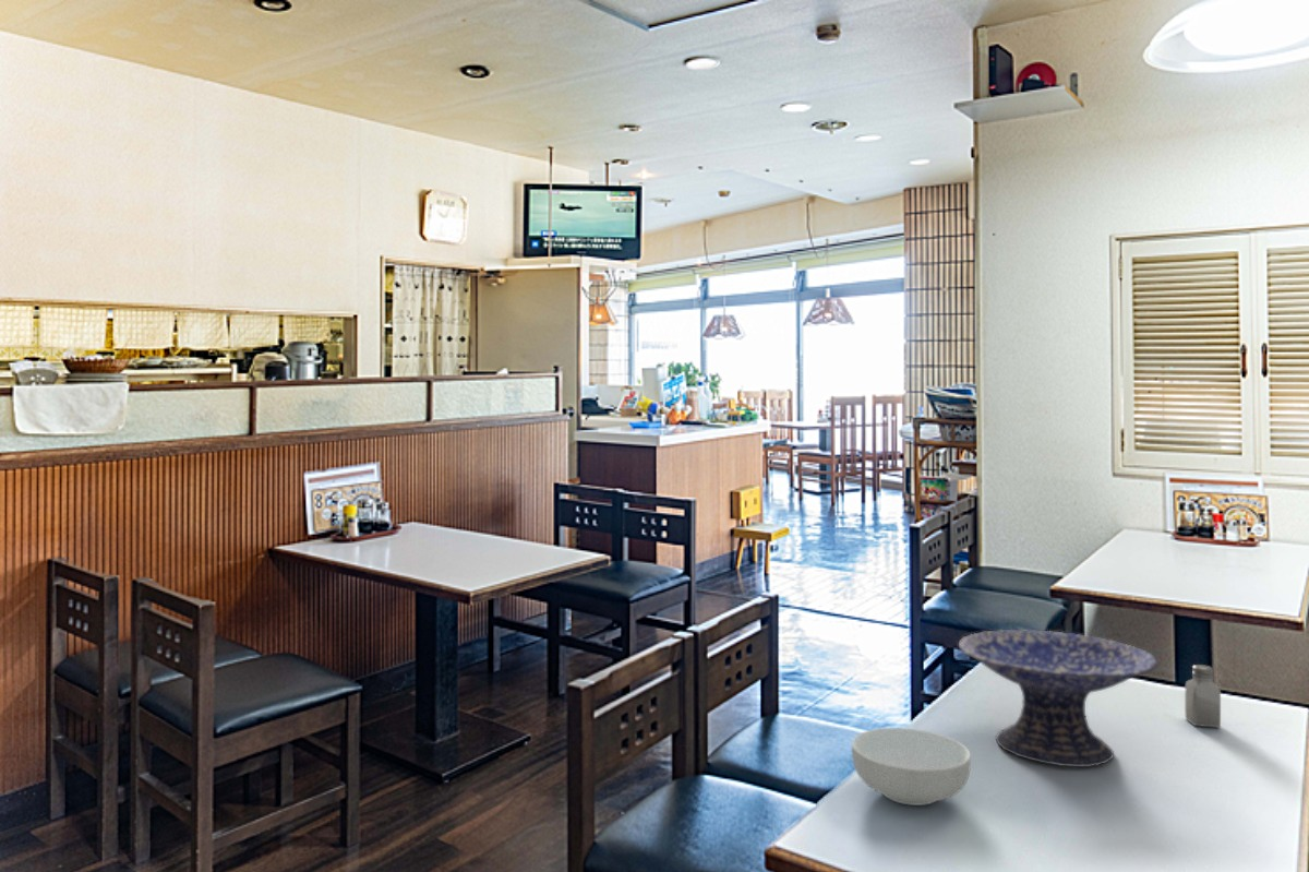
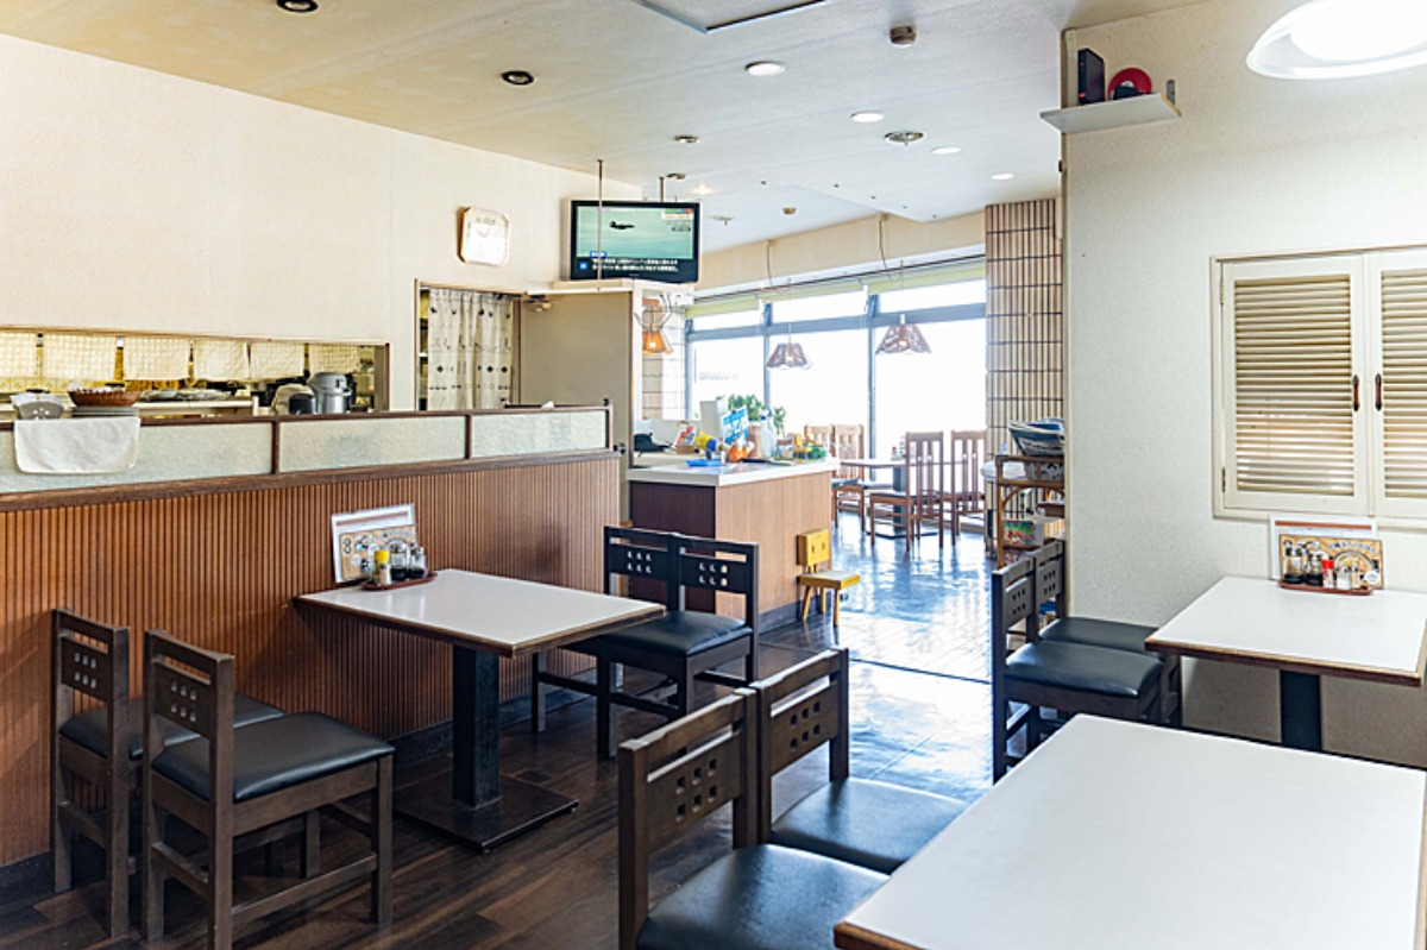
- saltshaker [1184,664,1222,728]
- decorative bowl [958,629,1158,768]
- cereal bowl [851,727,972,807]
